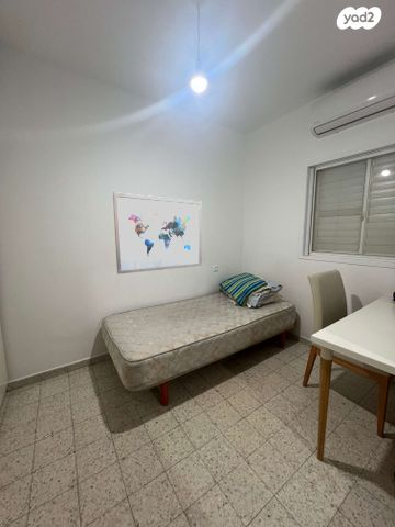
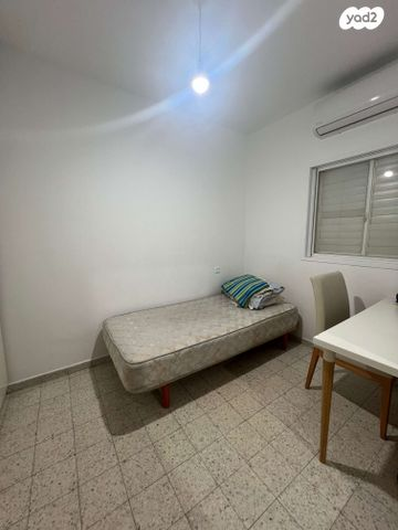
- wall art [112,191,203,276]
